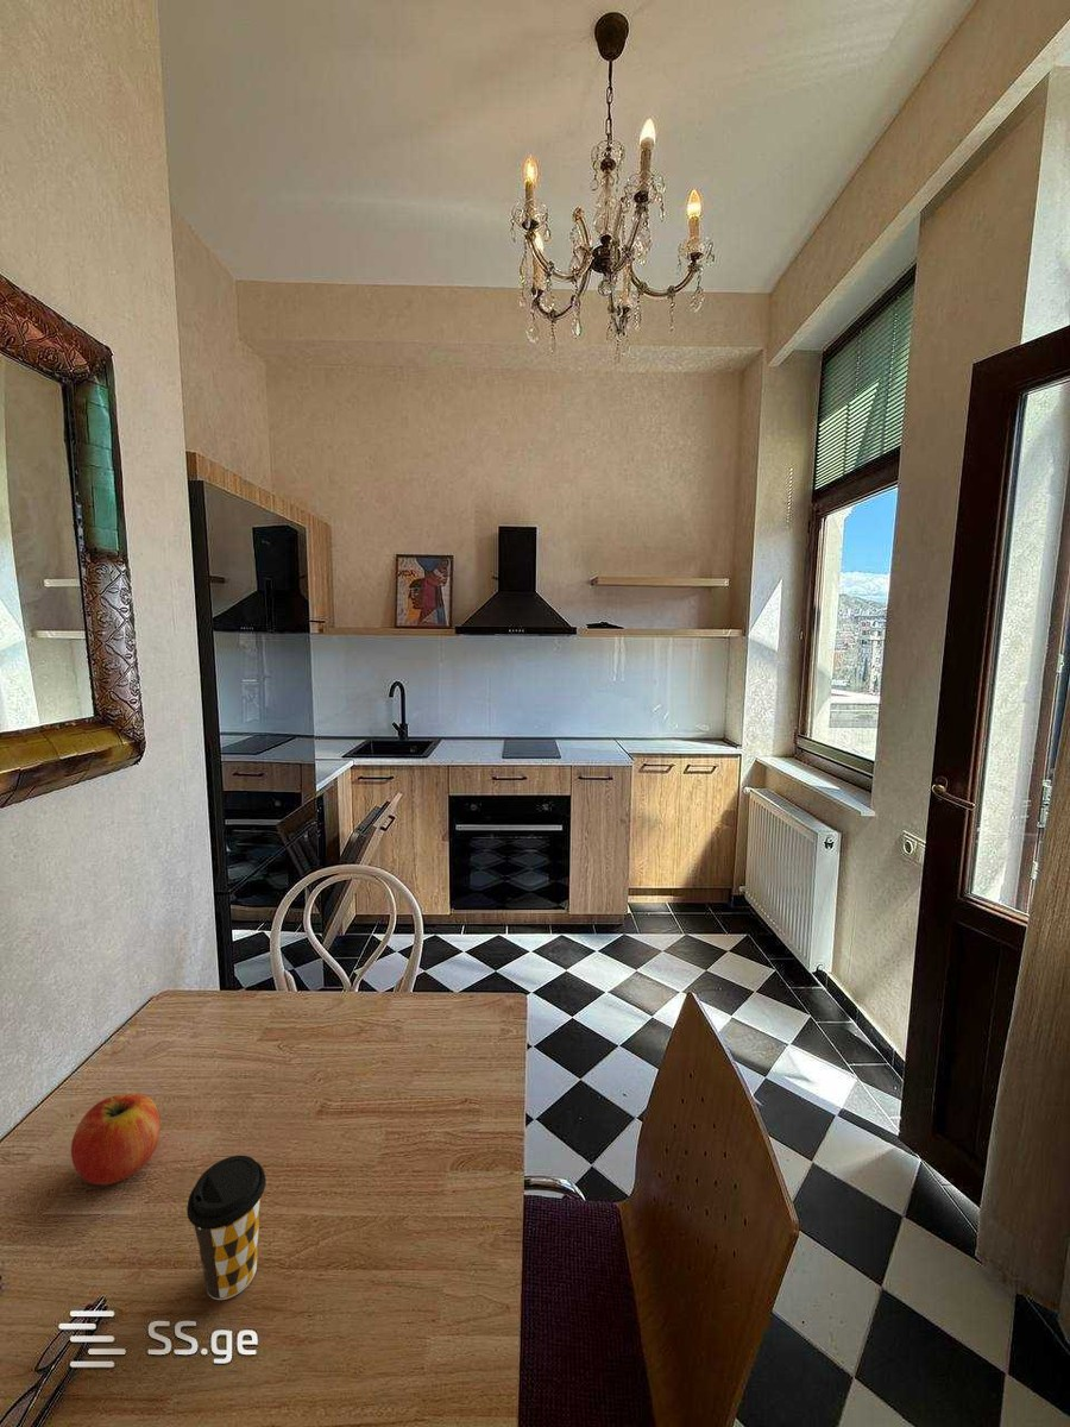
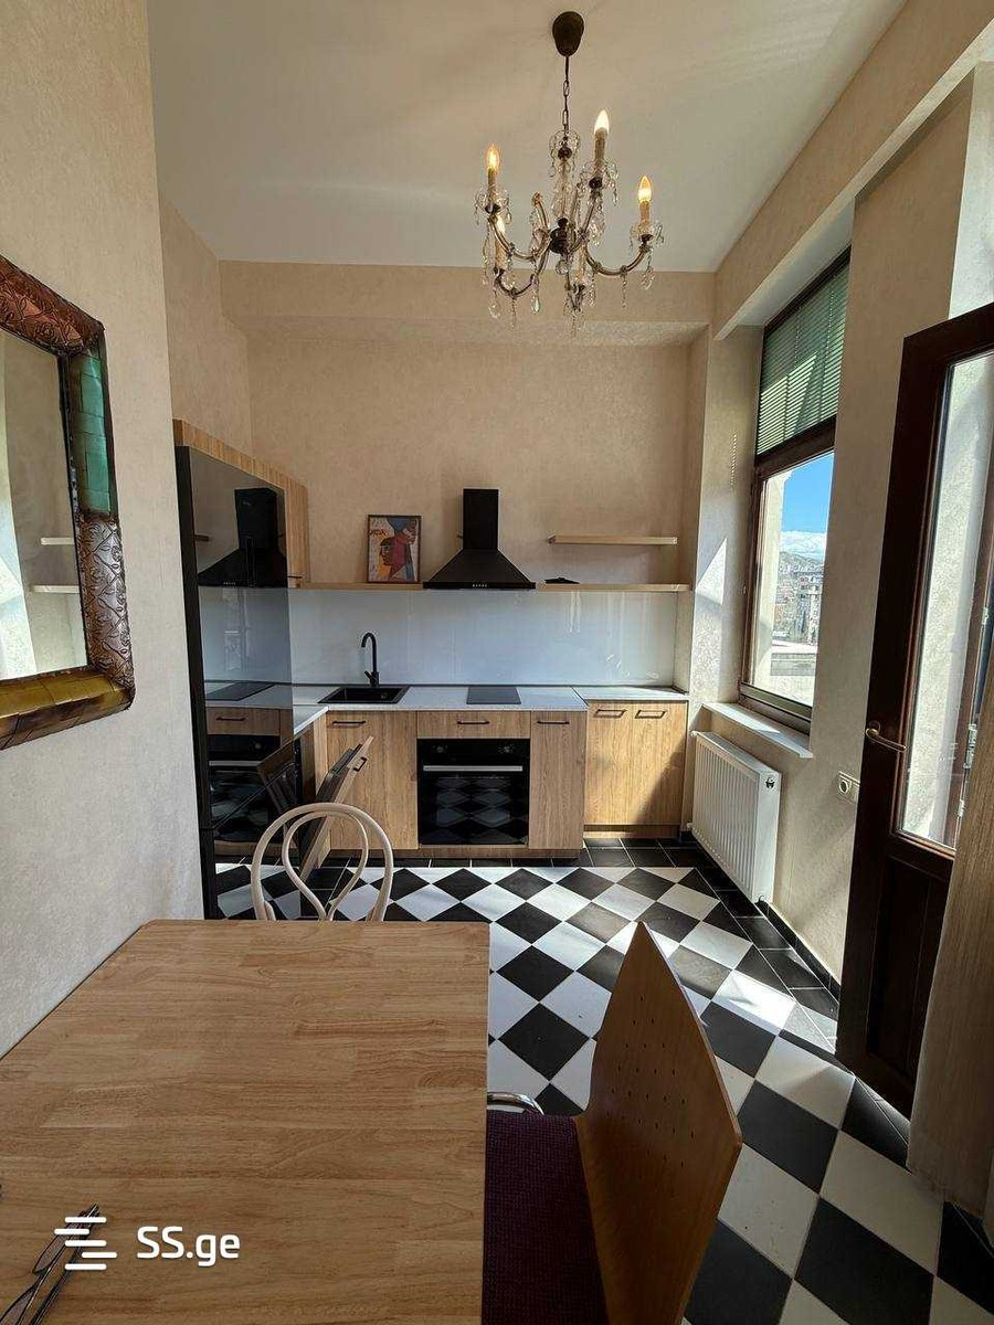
- fruit [70,1093,160,1186]
- coffee cup [185,1155,268,1301]
